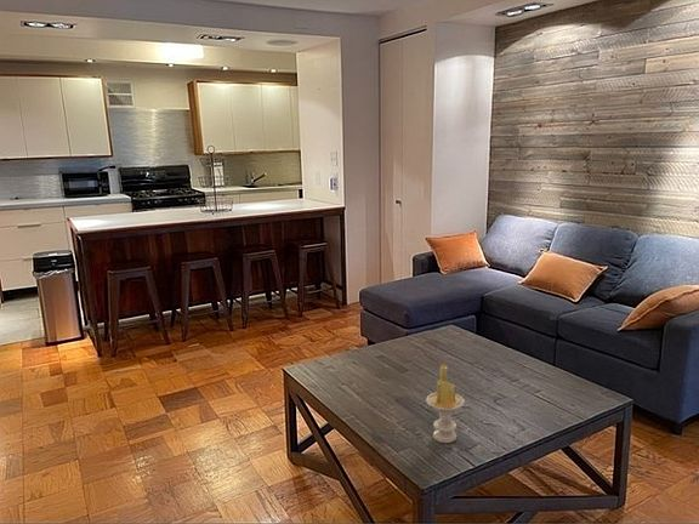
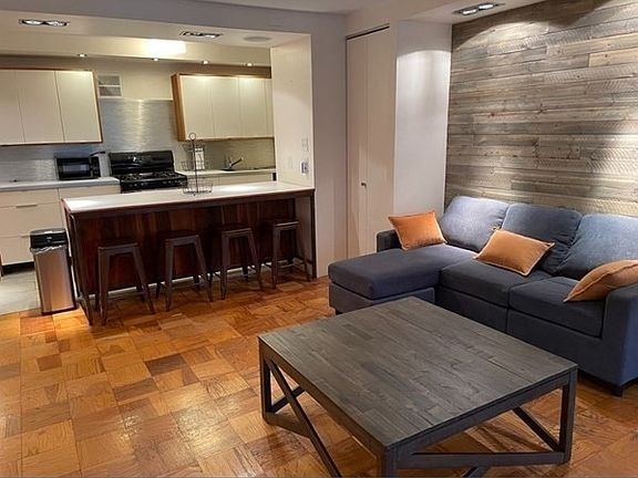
- candle [425,364,466,444]
